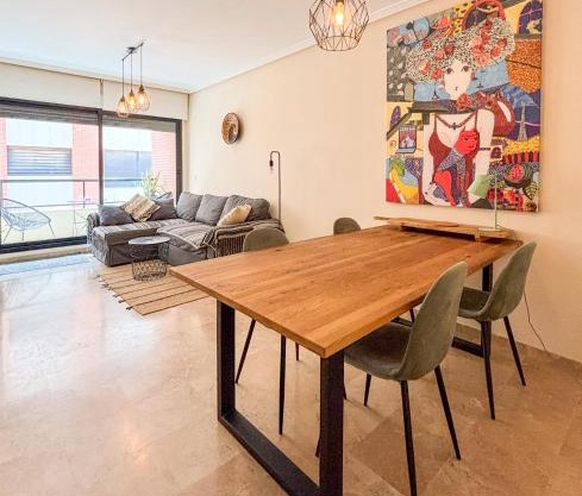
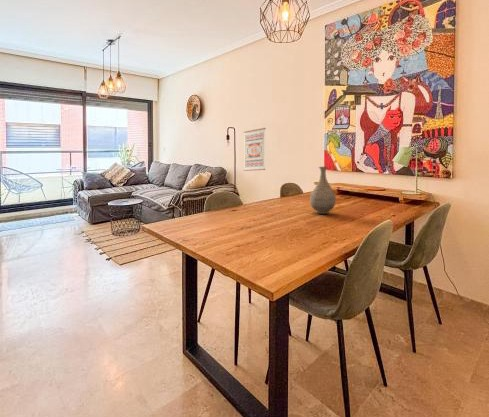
+ wall art [243,127,267,172]
+ vase [309,166,337,215]
